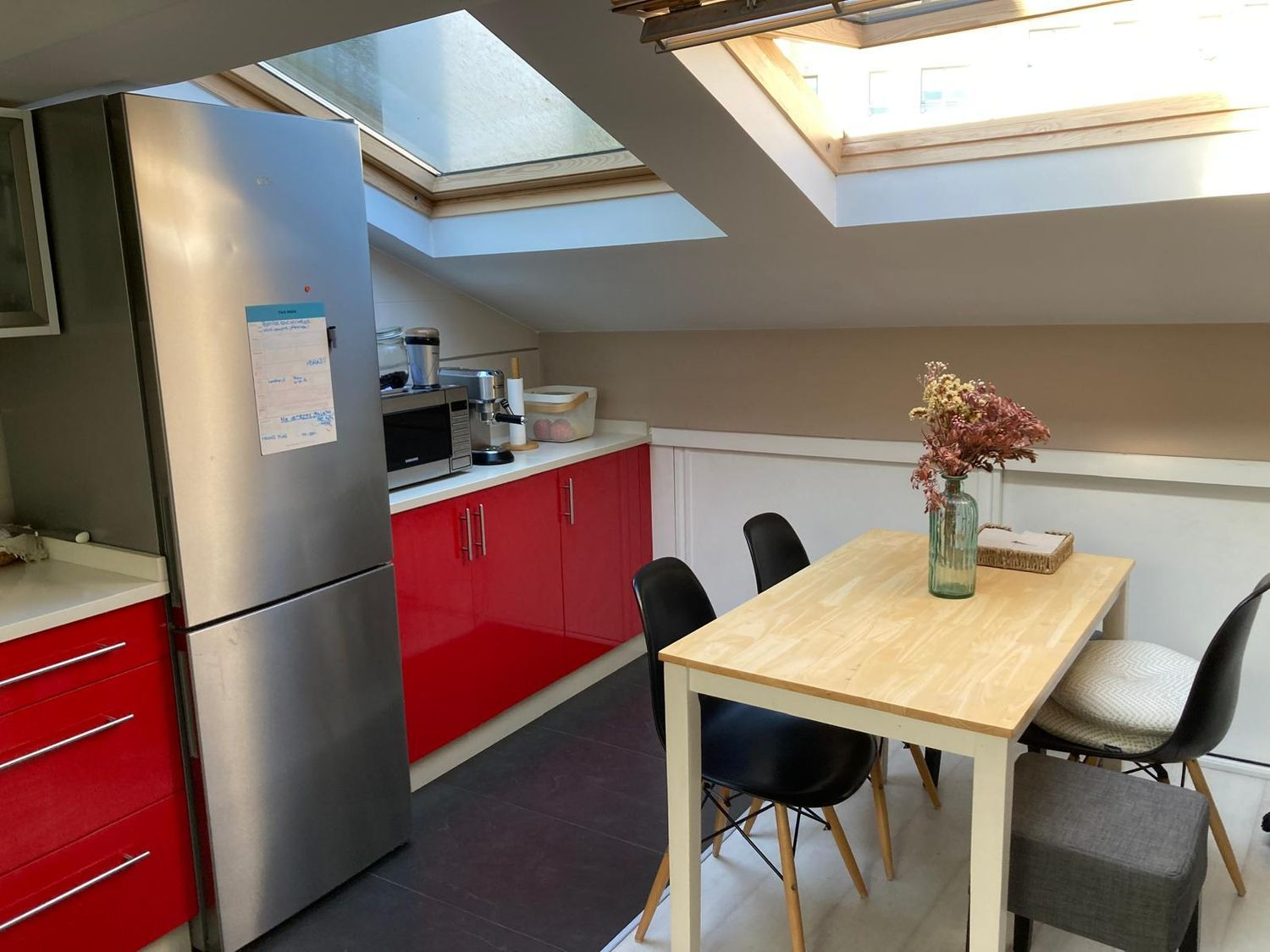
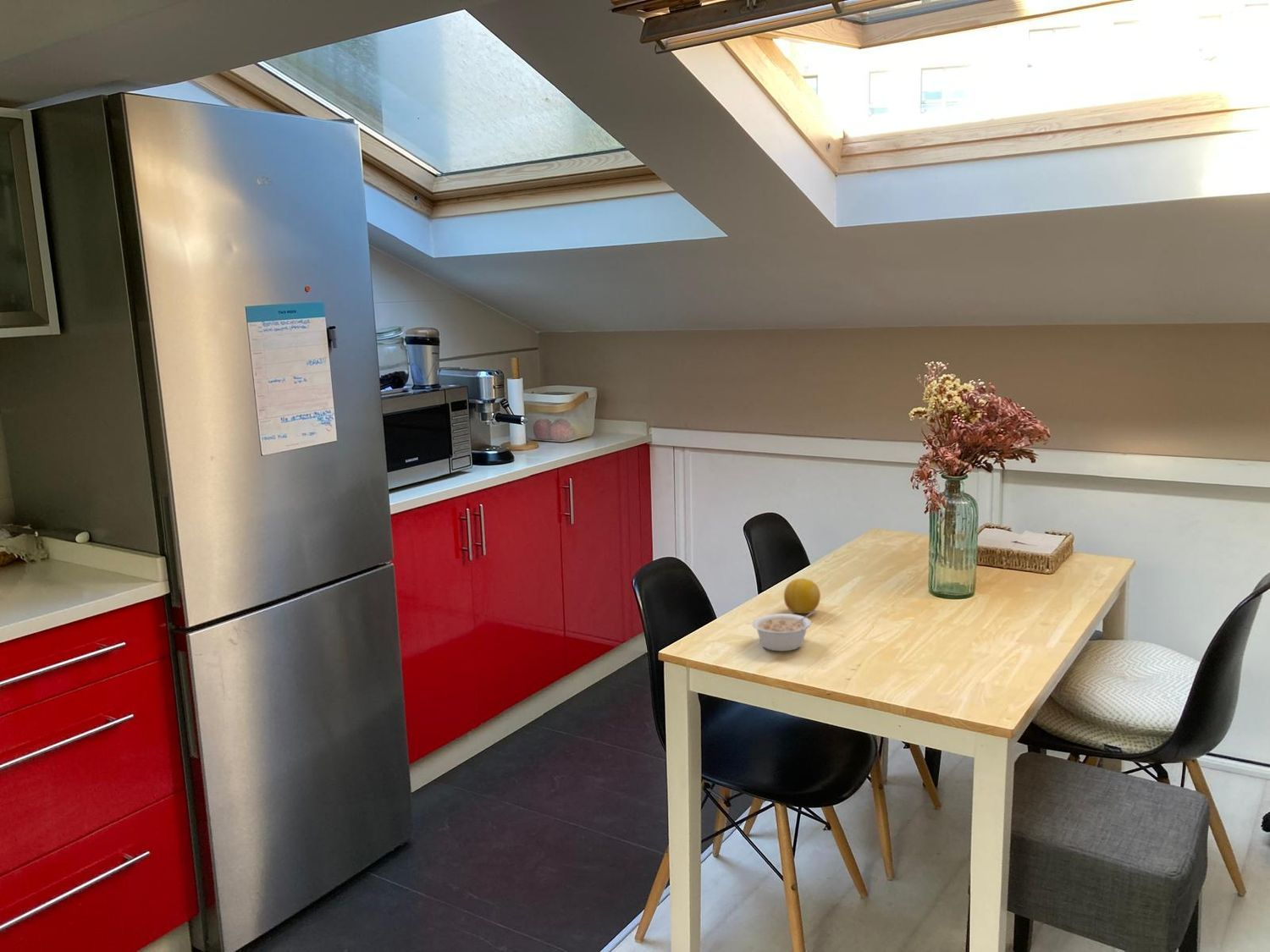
+ fruit [783,578,821,614]
+ legume [751,609,818,652]
